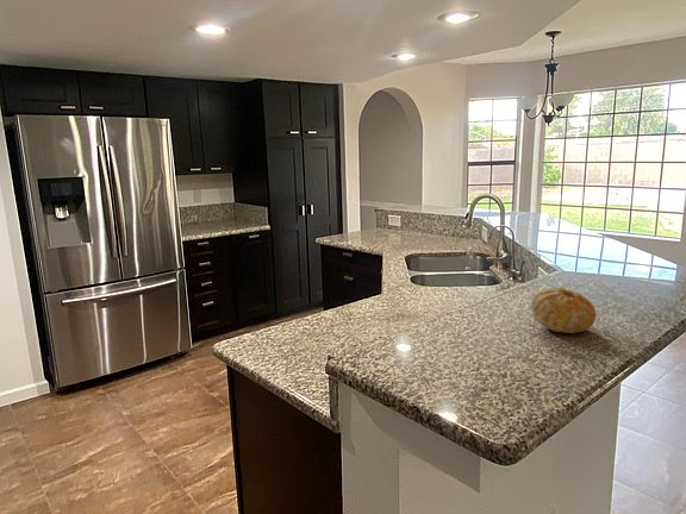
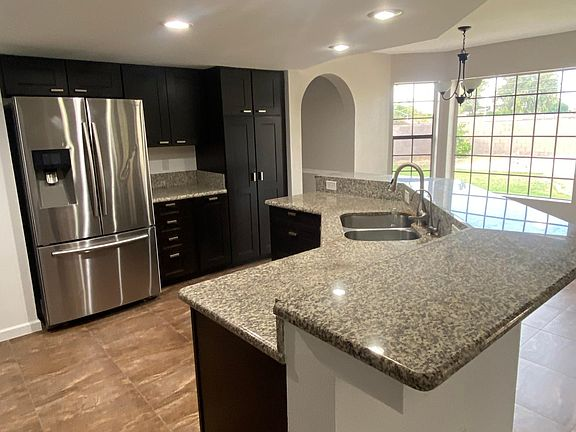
- fruit [530,287,598,334]
